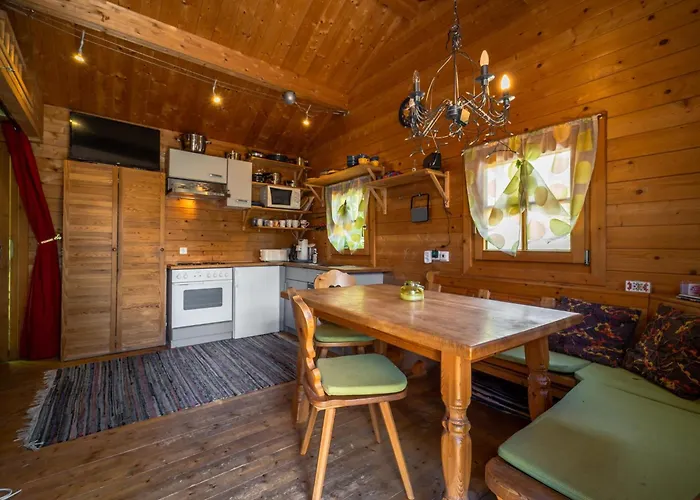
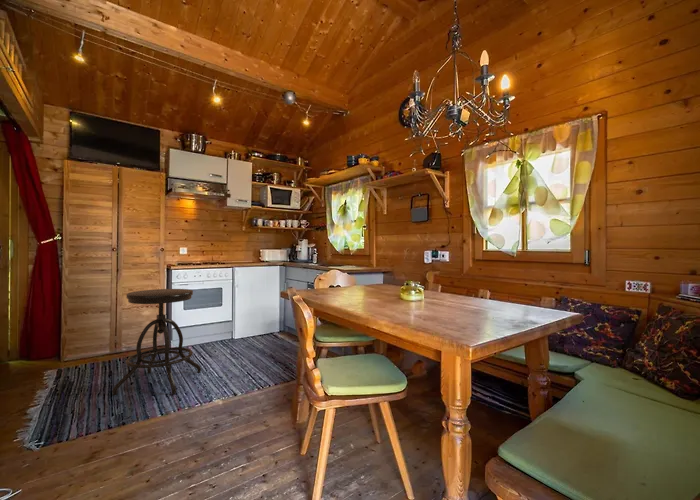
+ stool [111,288,202,396]
